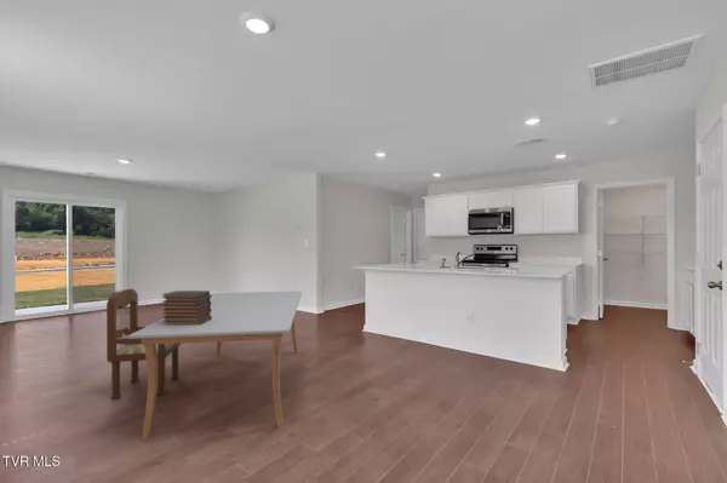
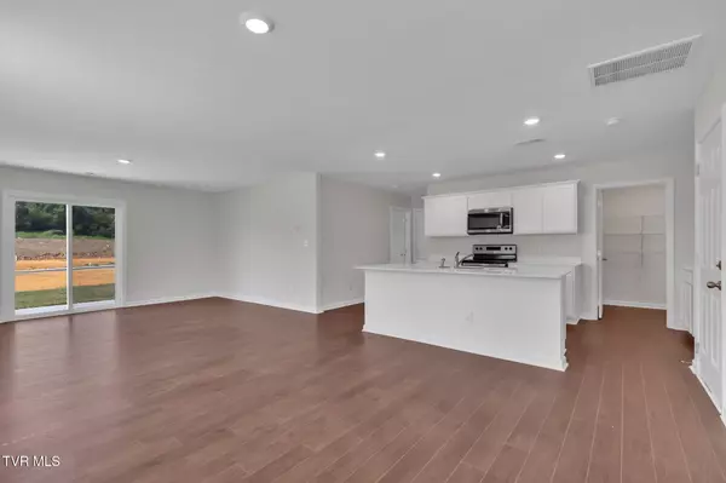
- dining table [127,291,303,439]
- book stack [160,289,212,326]
- dining chair [105,287,182,401]
